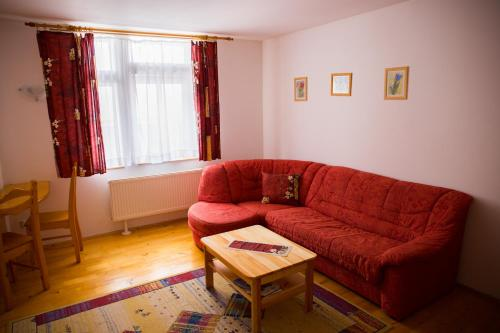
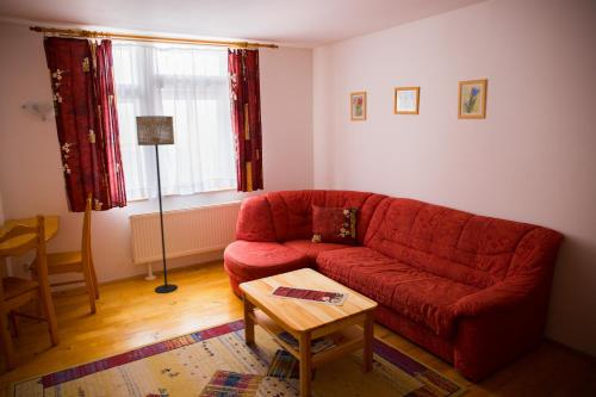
+ floor lamp [135,114,179,294]
